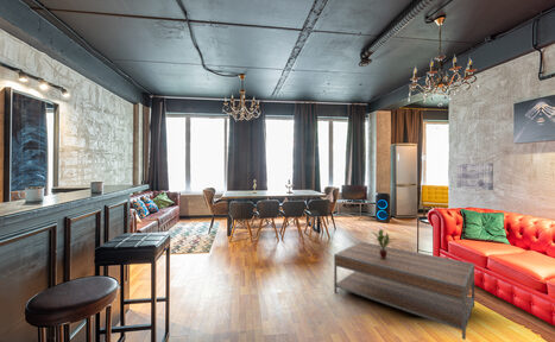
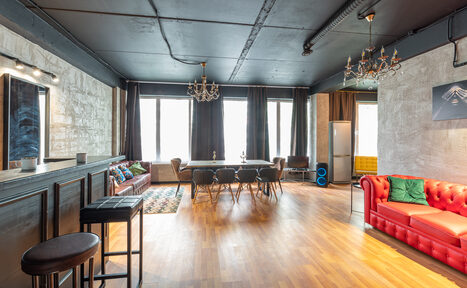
- coffee table [333,241,475,341]
- wall art [456,162,494,191]
- potted plant [368,229,398,258]
